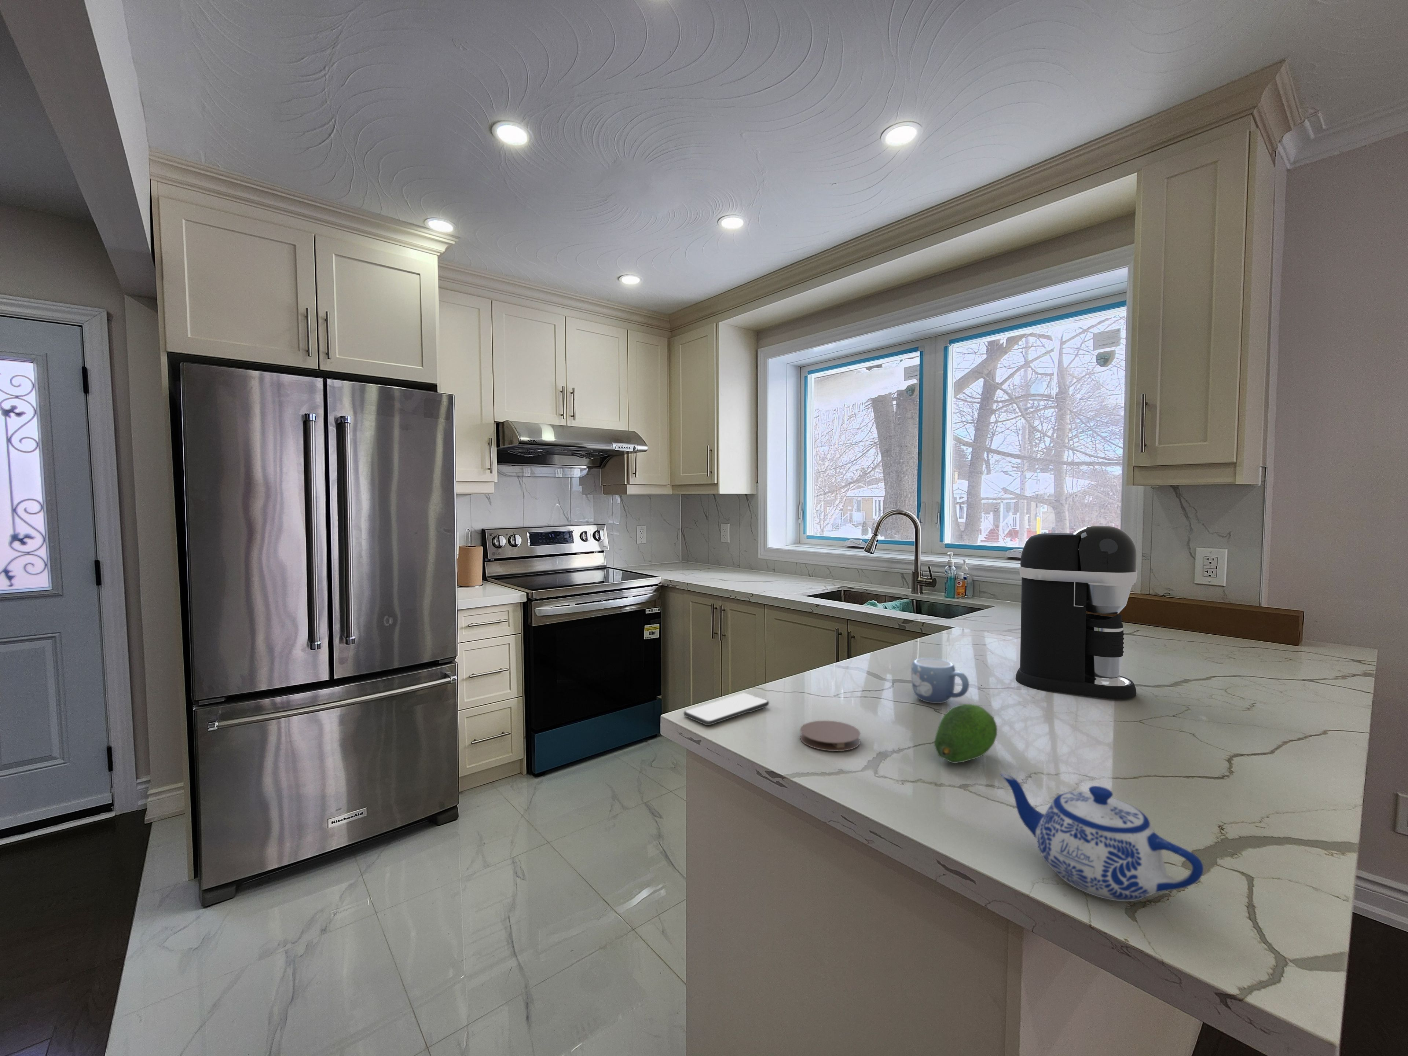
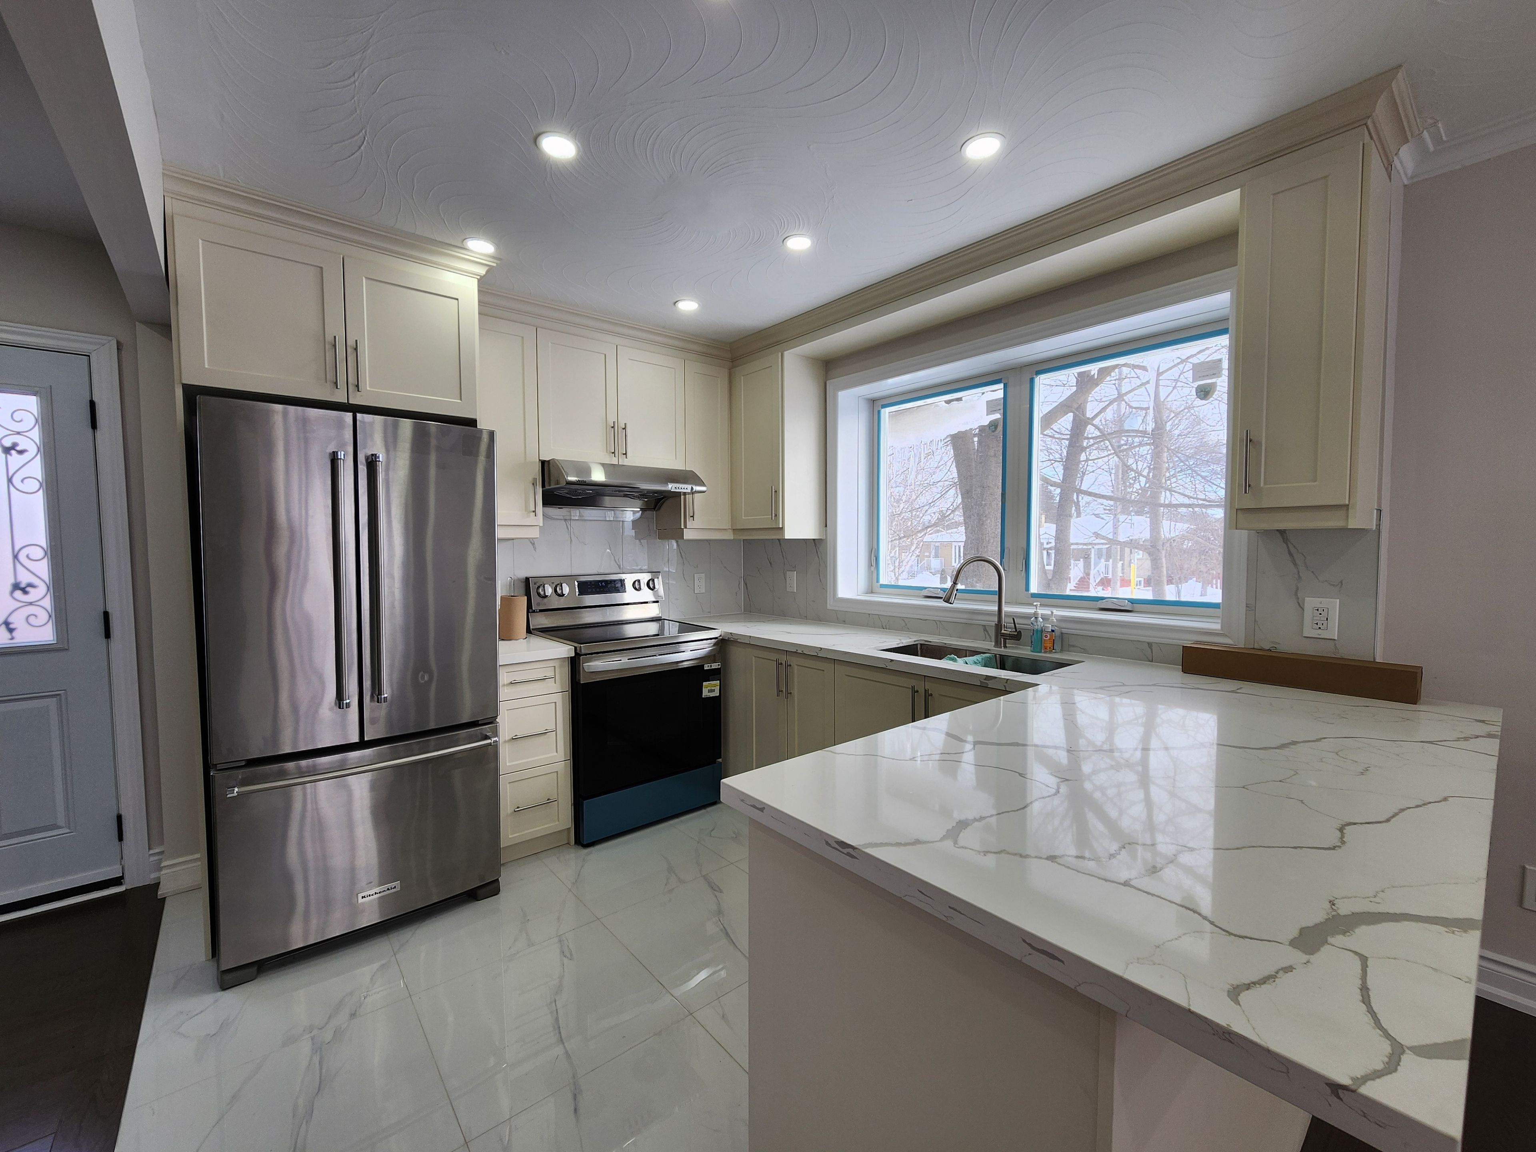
- mug [911,658,969,703]
- smartphone [683,692,769,725]
- coaster [799,720,861,752]
- coffee maker [1016,526,1137,700]
- teapot [1000,773,1204,902]
- fruit [933,703,998,764]
